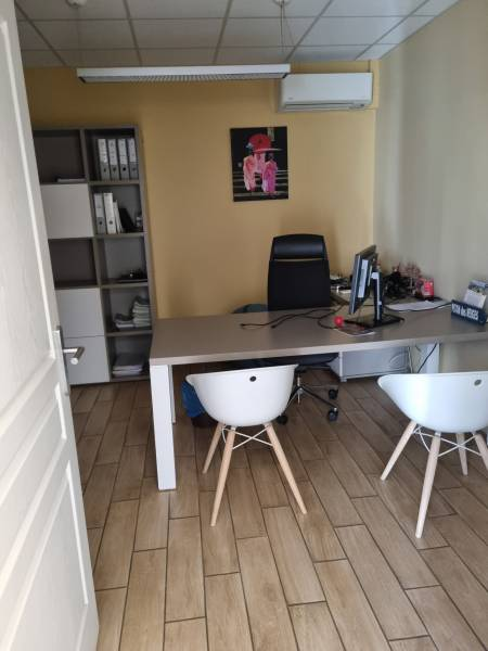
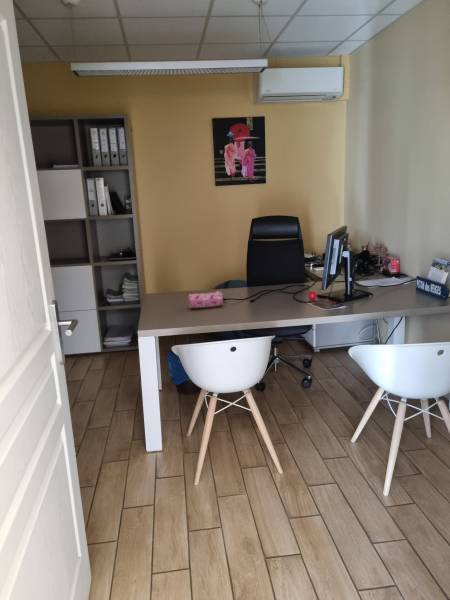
+ pencil case [186,290,224,309]
